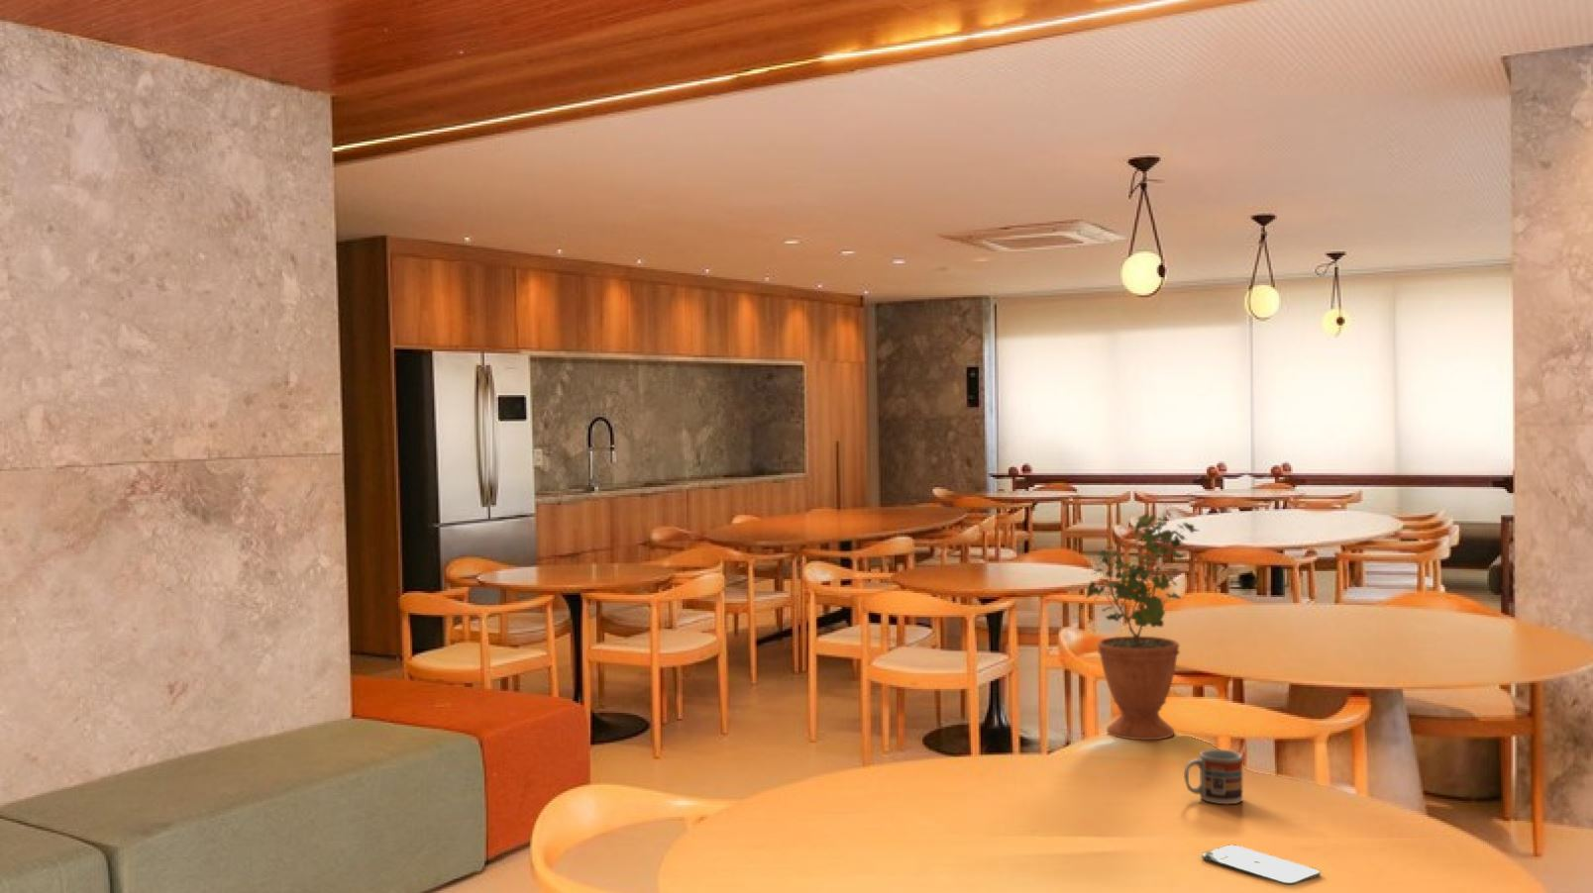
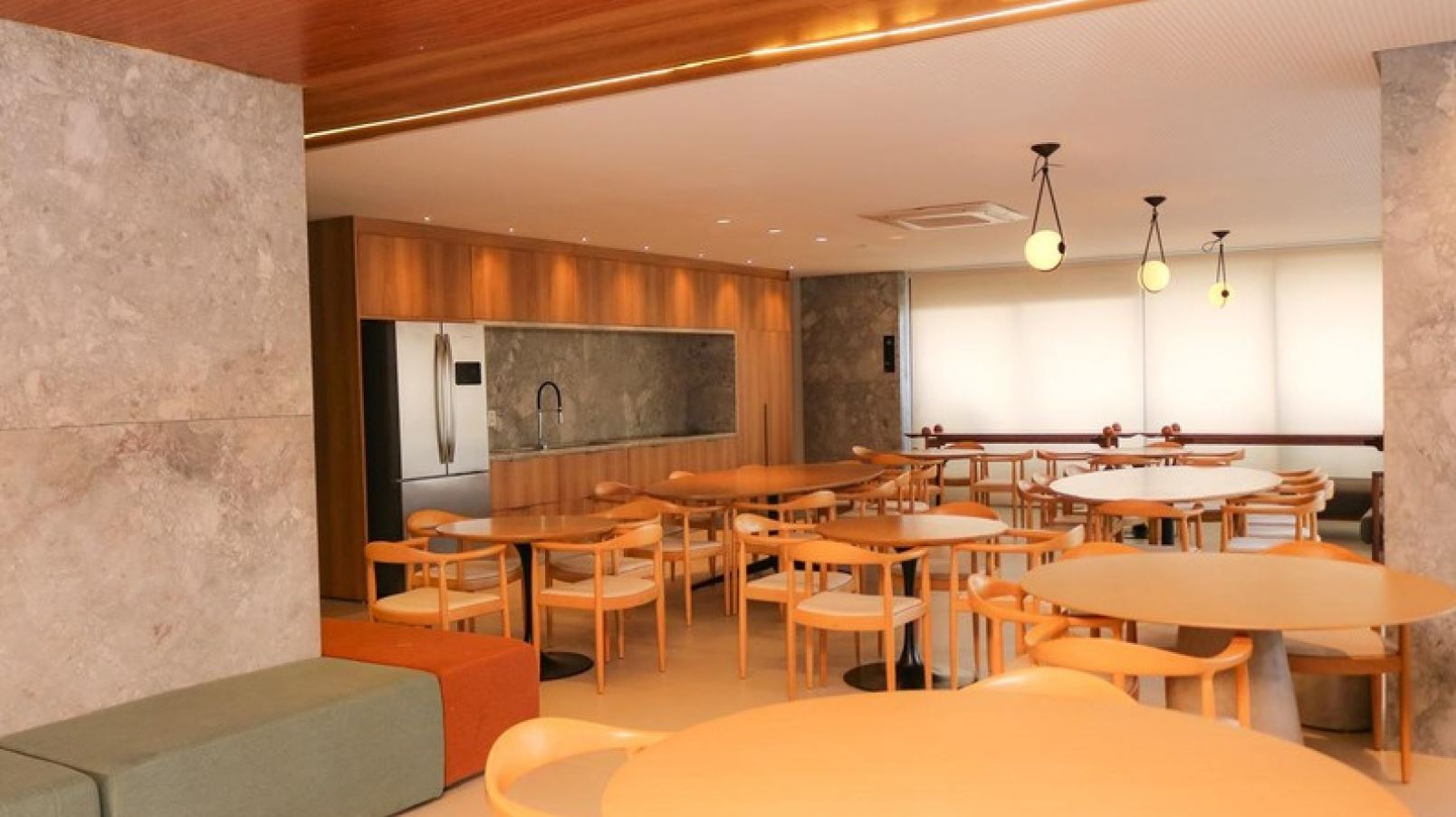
- smartphone [1200,844,1322,886]
- cup [1183,749,1243,806]
- potted plant [1084,504,1200,741]
